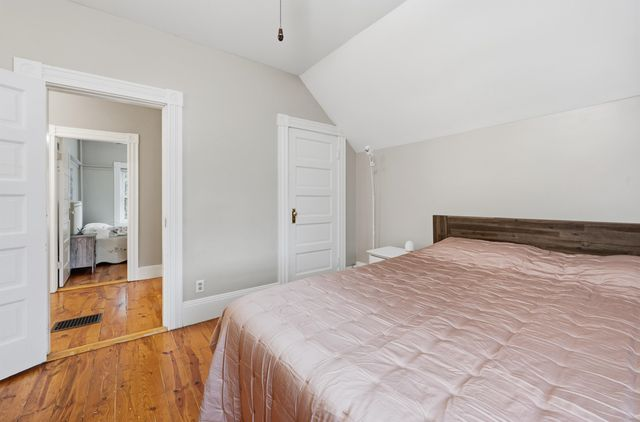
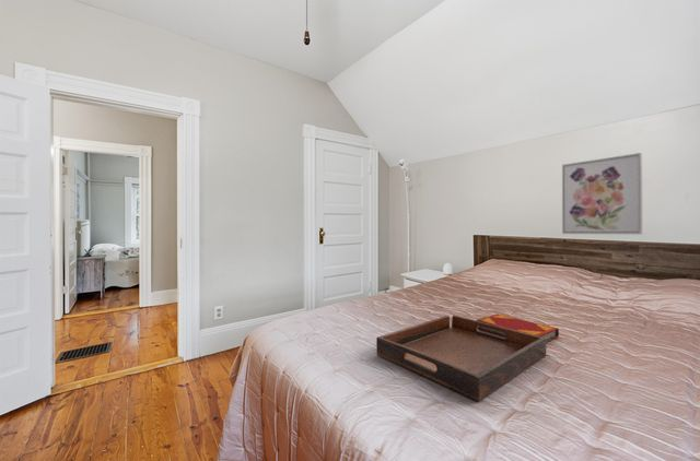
+ wall art [561,152,643,235]
+ hardback book [476,312,560,343]
+ serving tray [375,315,547,402]
